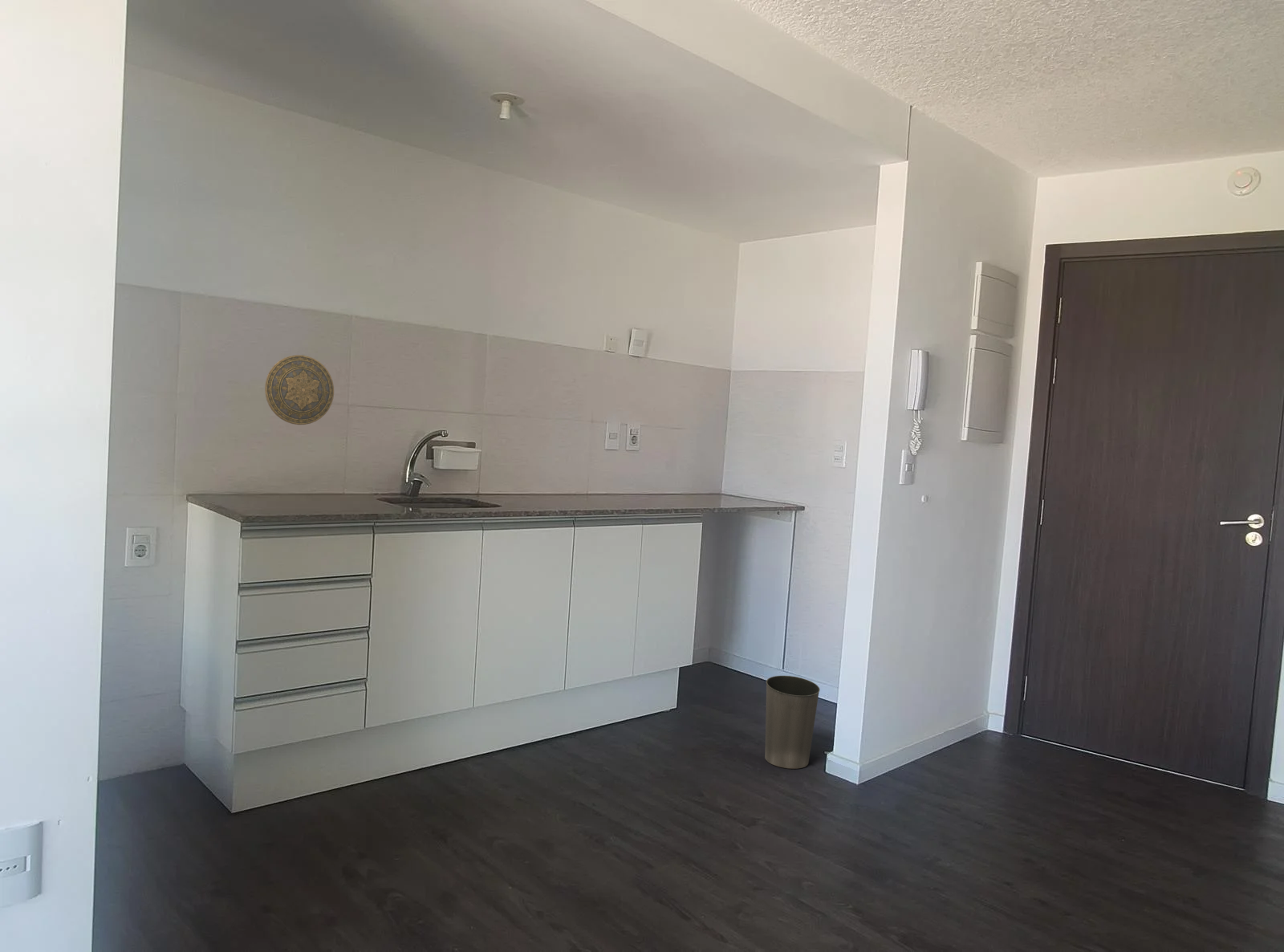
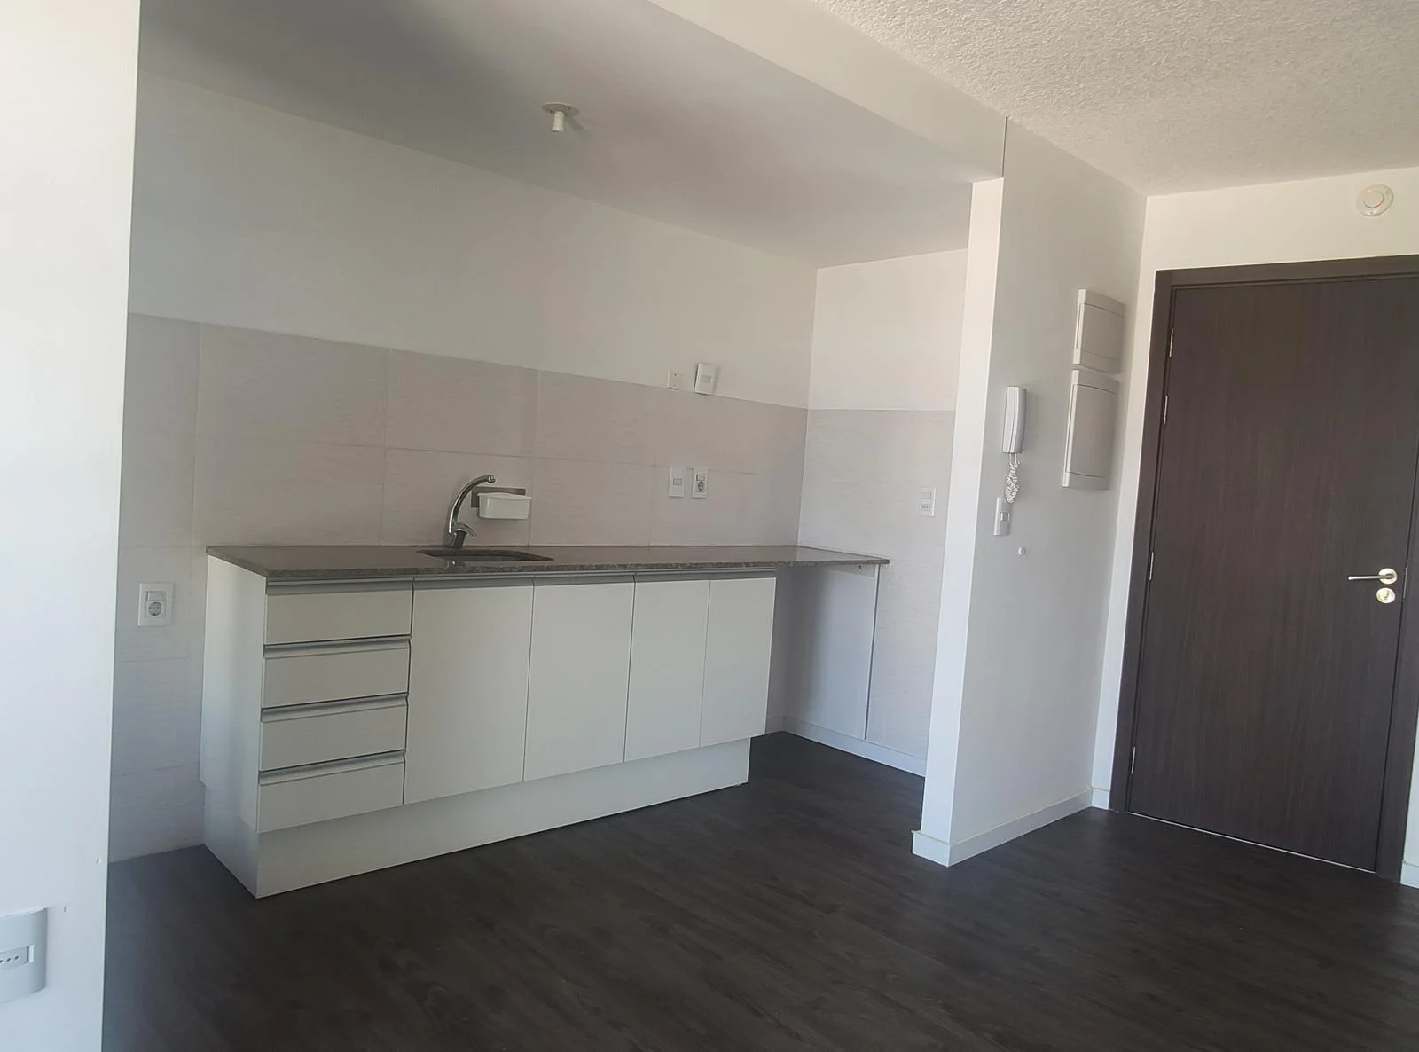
- waste basket [764,675,821,770]
- decorative plate [264,354,335,425]
